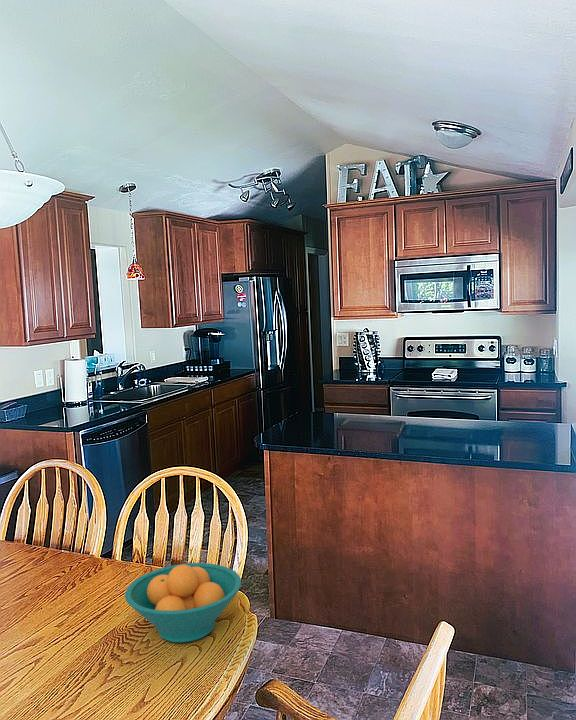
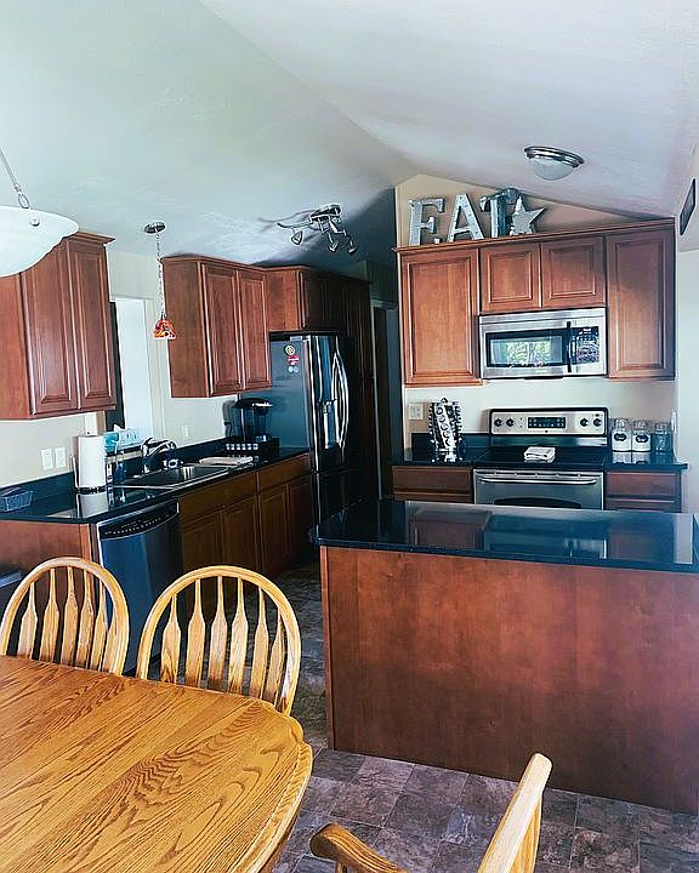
- fruit bowl [124,562,242,644]
